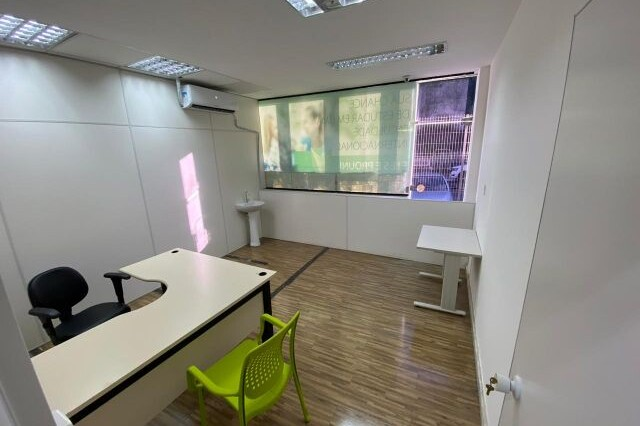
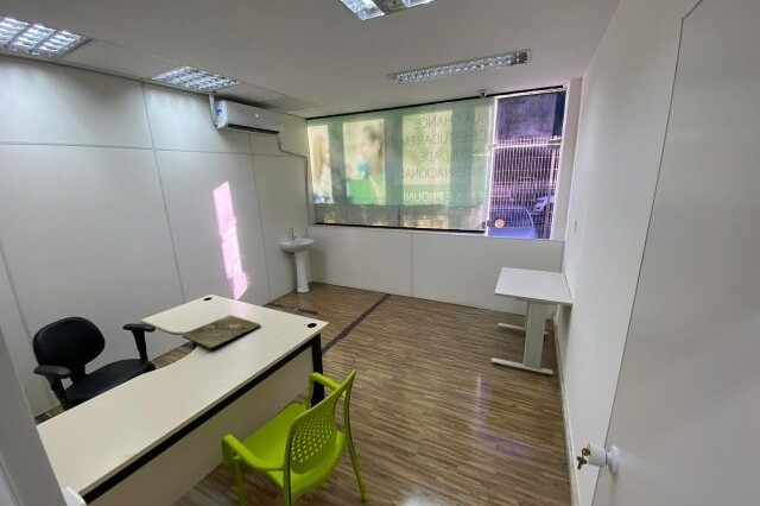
+ aerial map [180,315,261,352]
